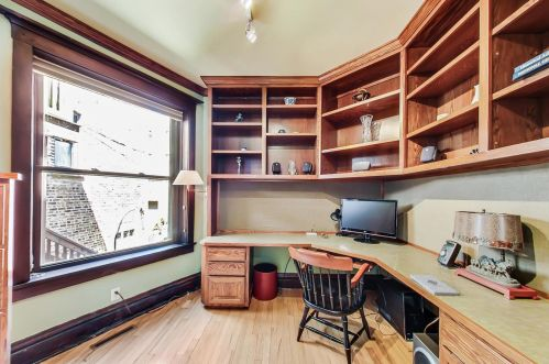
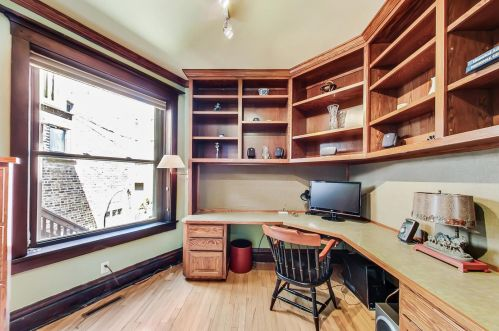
- notepad [409,274,460,296]
